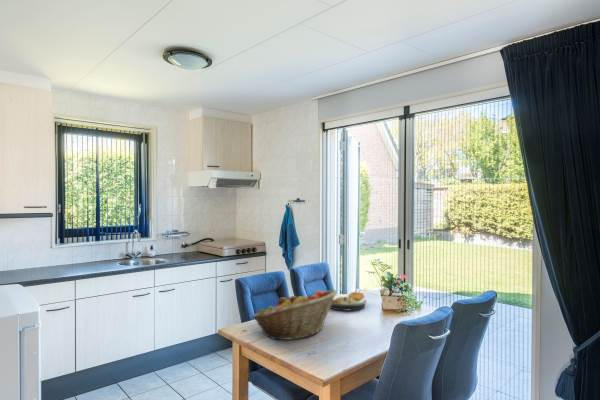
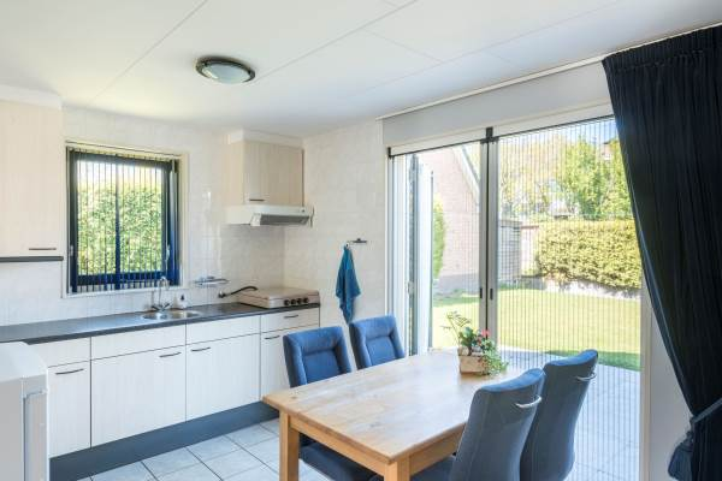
- fruit basket [251,289,338,341]
- plate [330,291,367,312]
